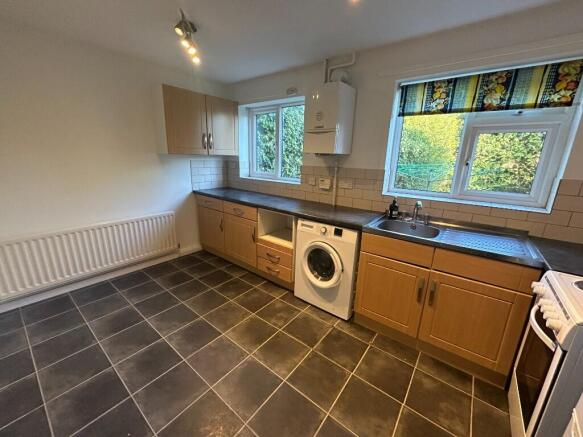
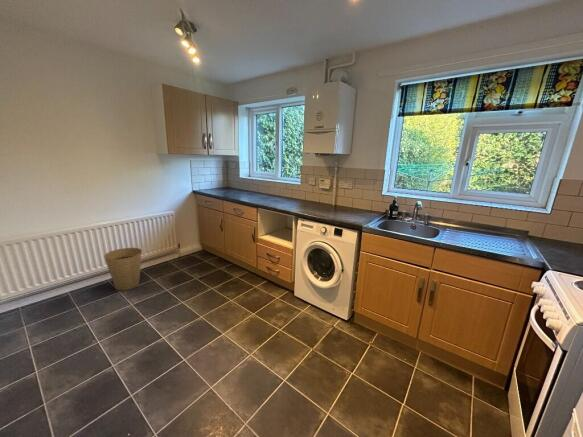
+ trash can [103,247,143,291]
